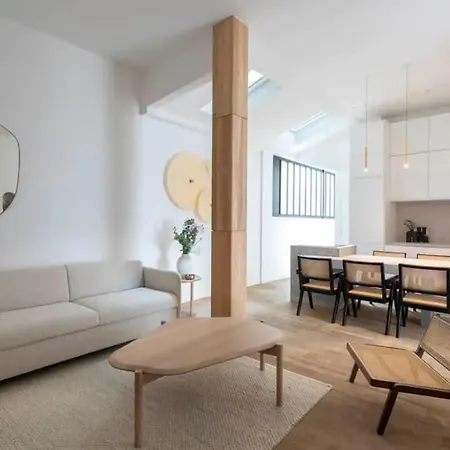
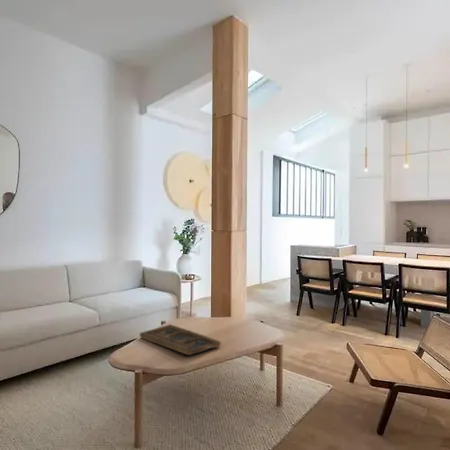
+ decorative tray [139,324,222,356]
